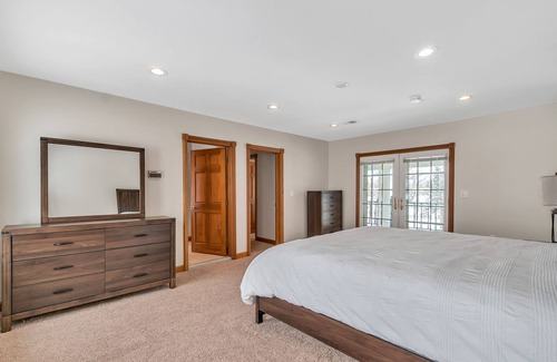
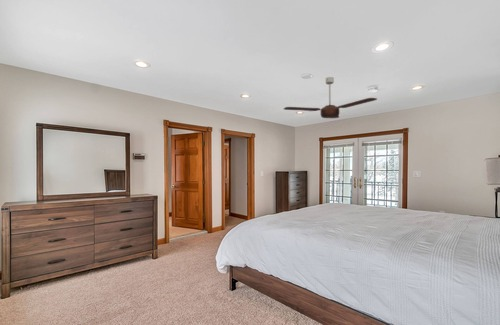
+ ceiling fan [283,76,378,119]
